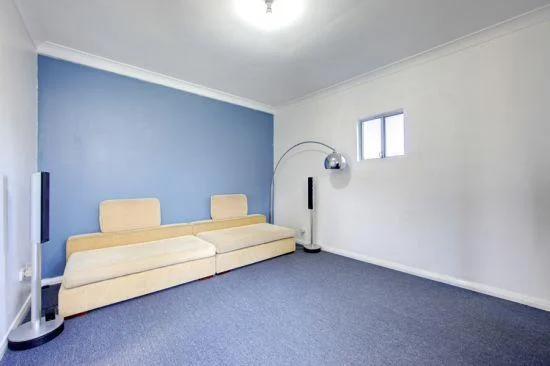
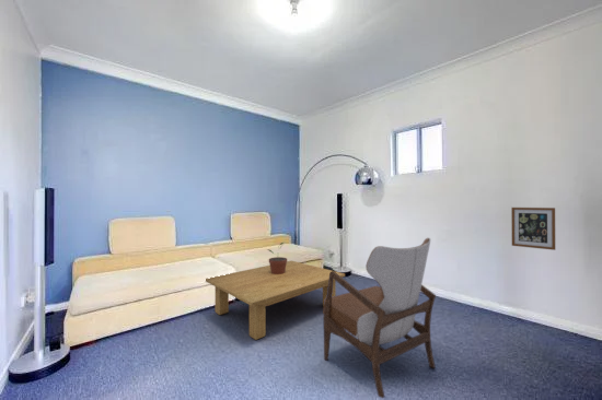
+ wall art [510,207,556,251]
+ armchair [322,237,437,399]
+ potted plant [266,242,288,274]
+ coffee table [205,260,346,341]
